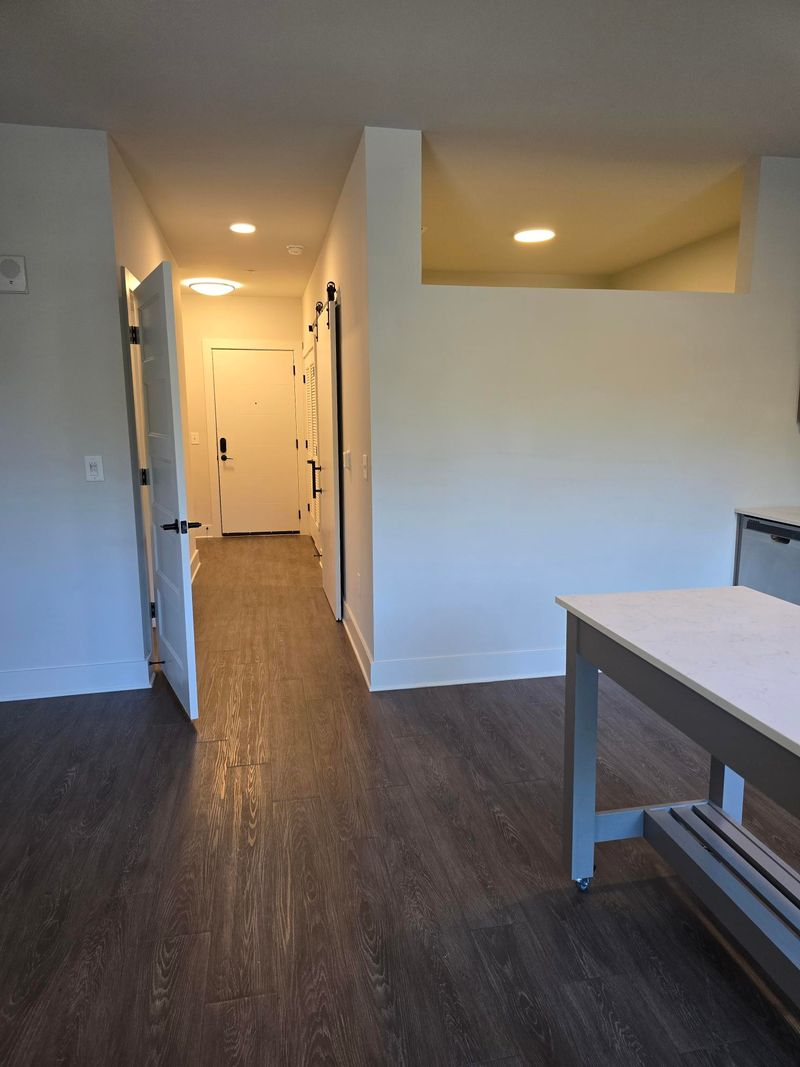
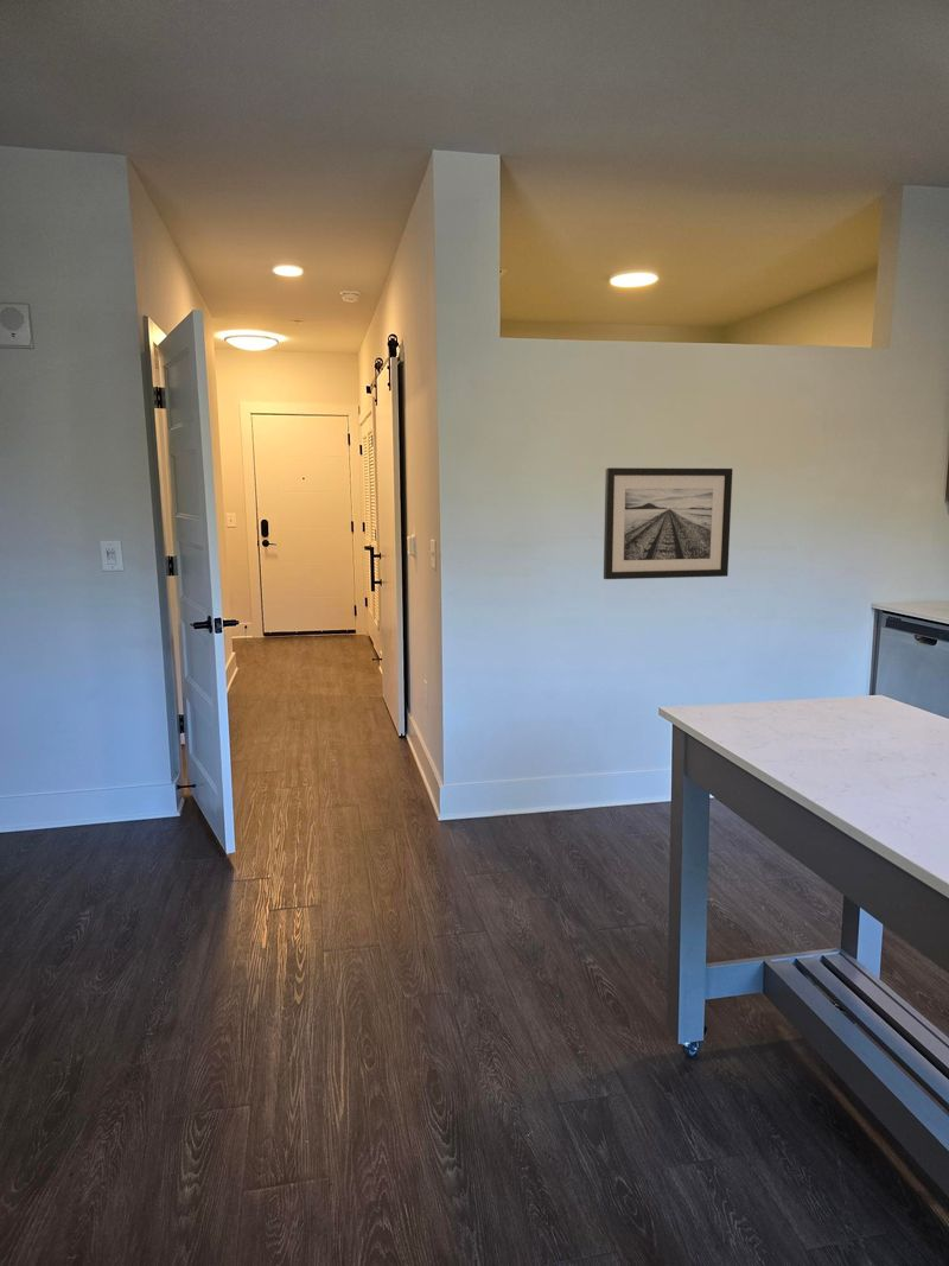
+ wall art [603,466,734,580]
